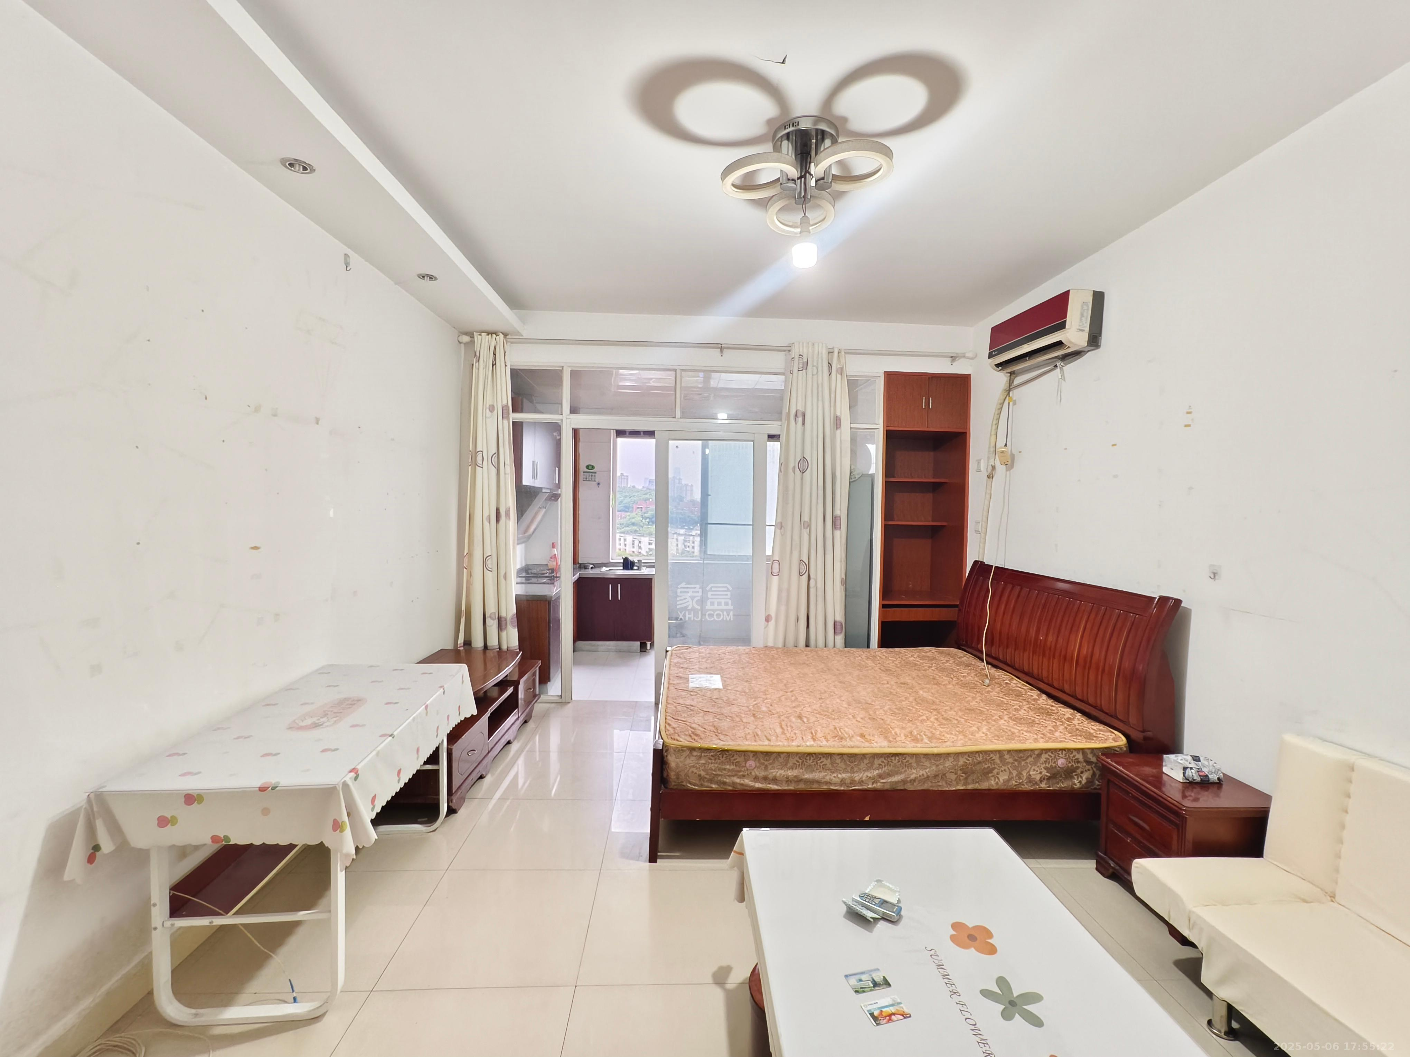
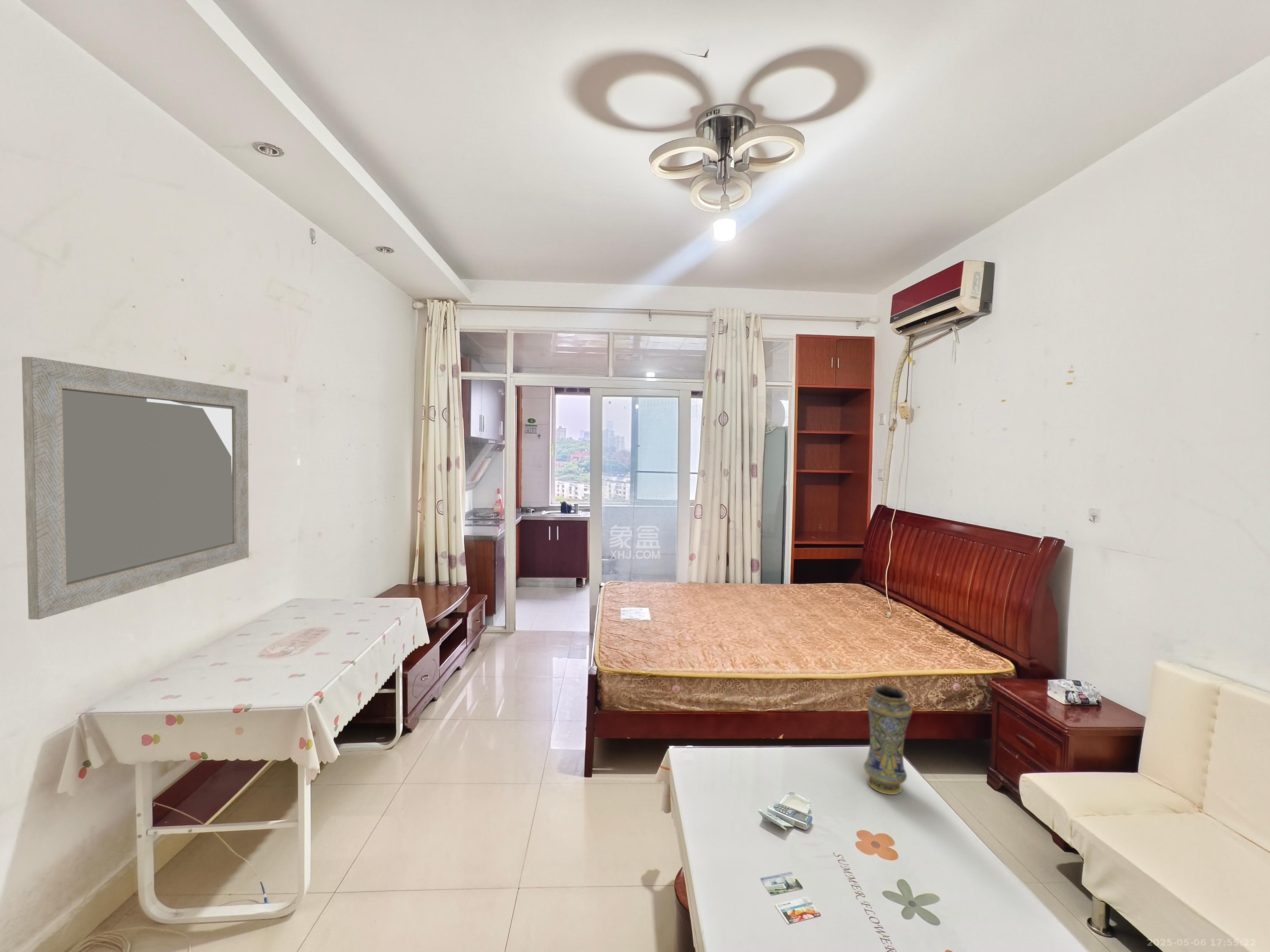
+ home mirror [21,356,249,620]
+ vase [863,685,913,795]
